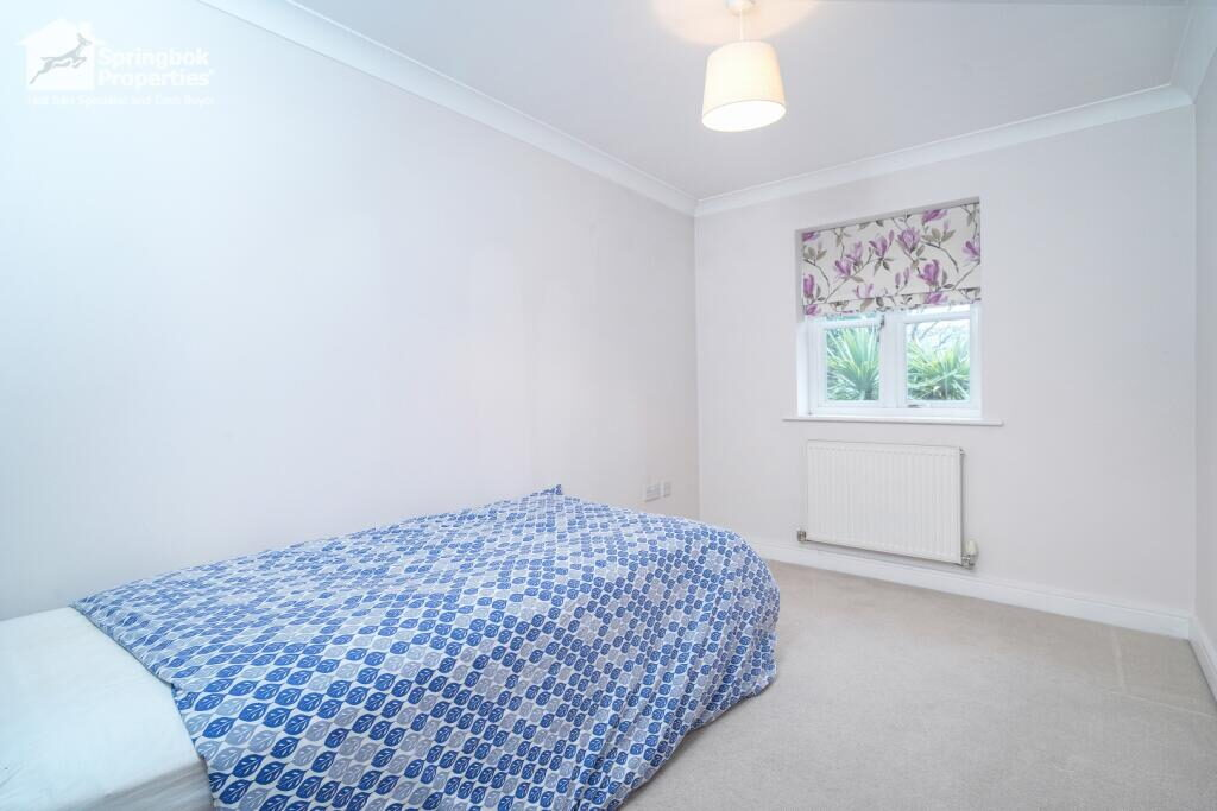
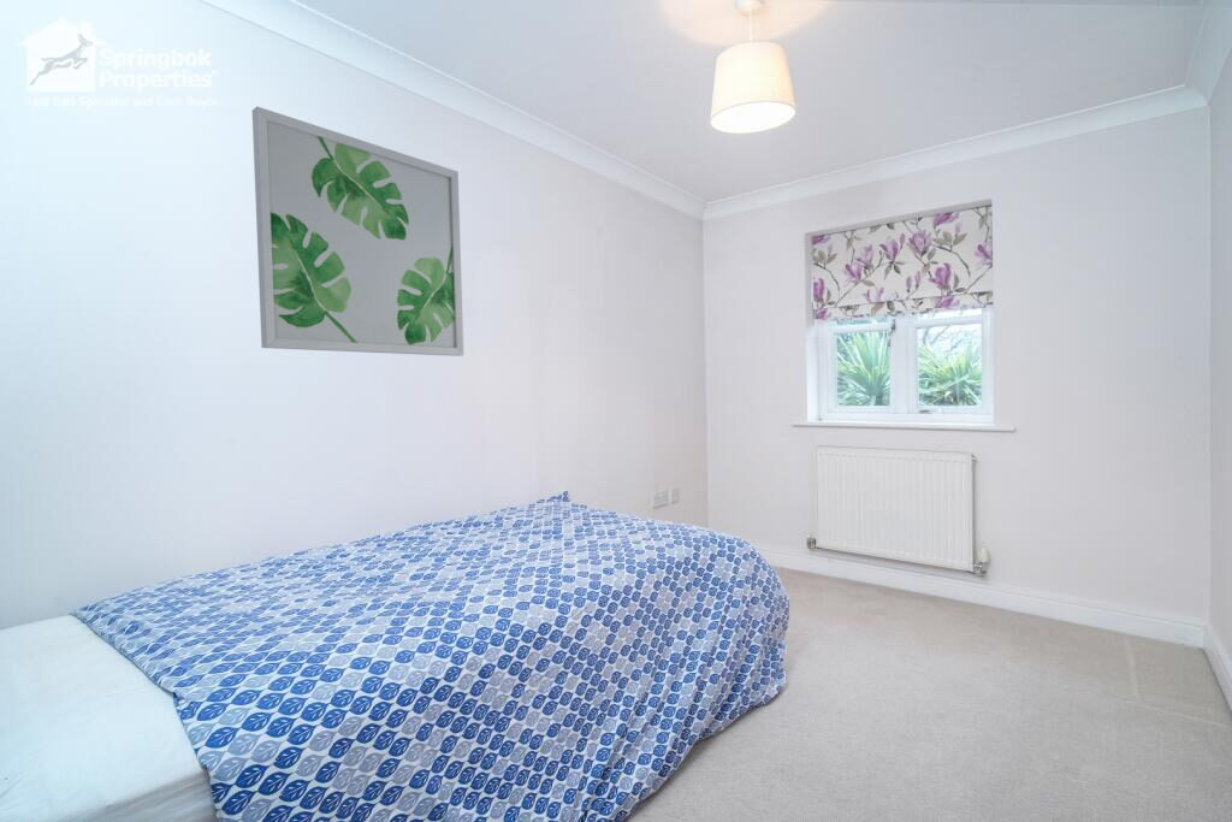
+ wall art [251,105,464,357]
